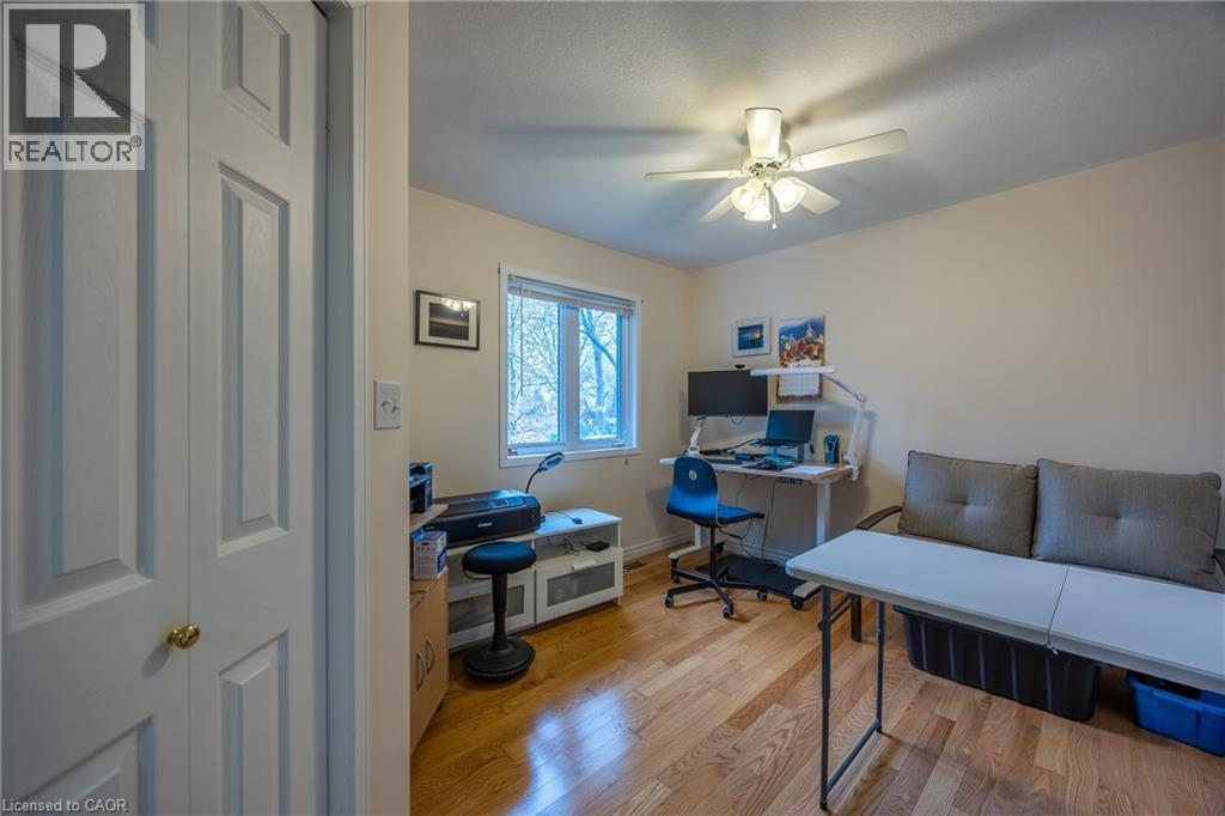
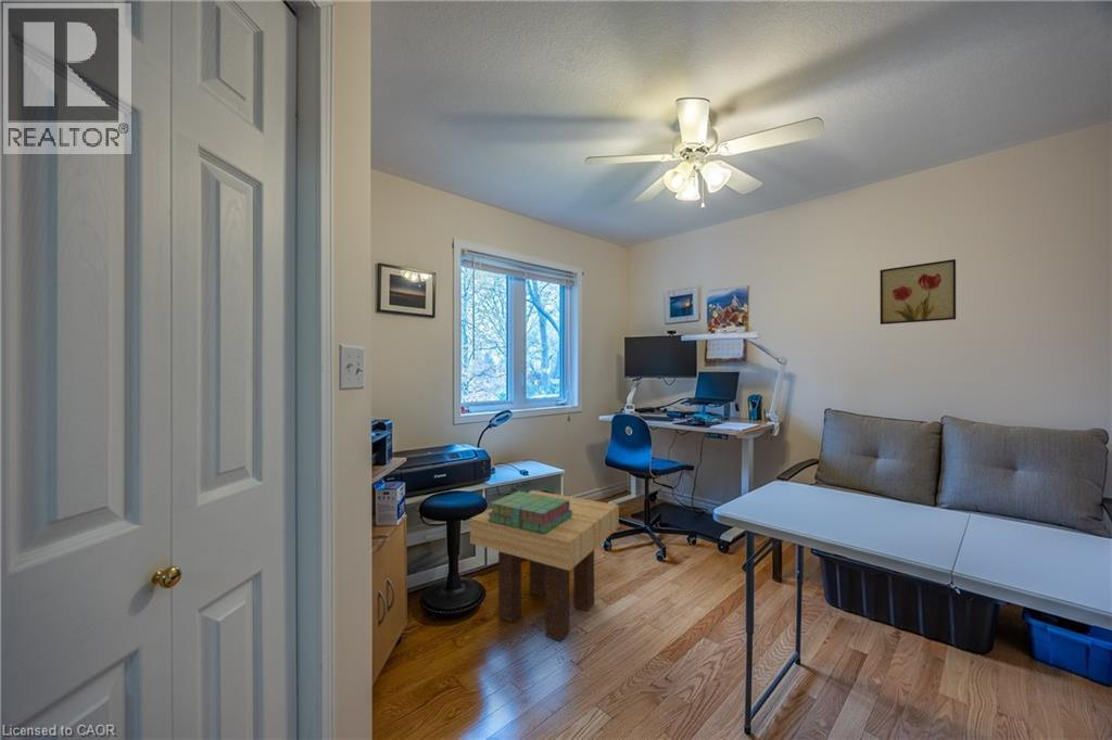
+ stack of books [488,490,572,535]
+ wall art [879,258,957,326]
+ side table [469,489,620,642]
